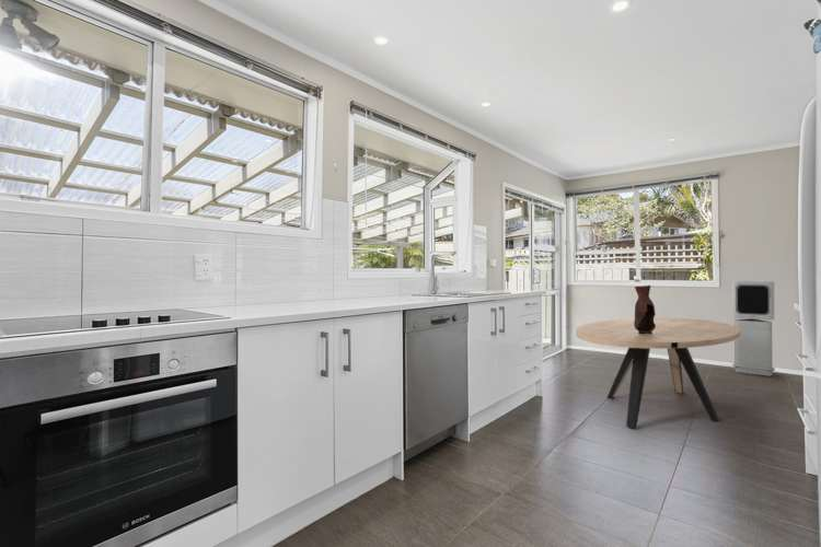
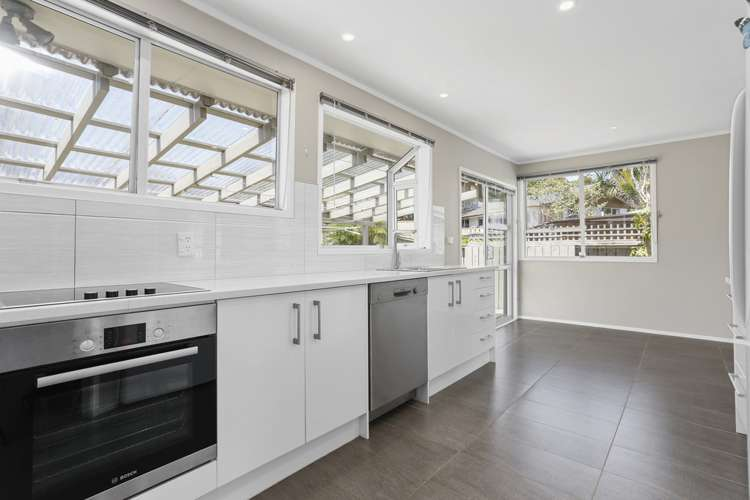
- dining table [575,317,740,429]
- vase [634,284,657,335]
- air purifier [731,280,776,377]
